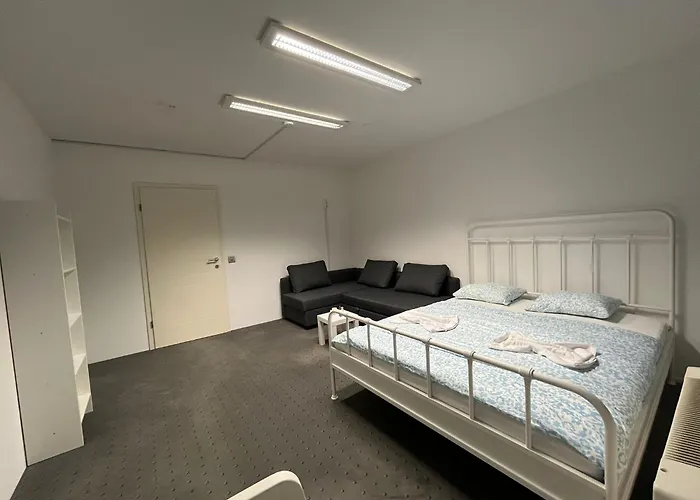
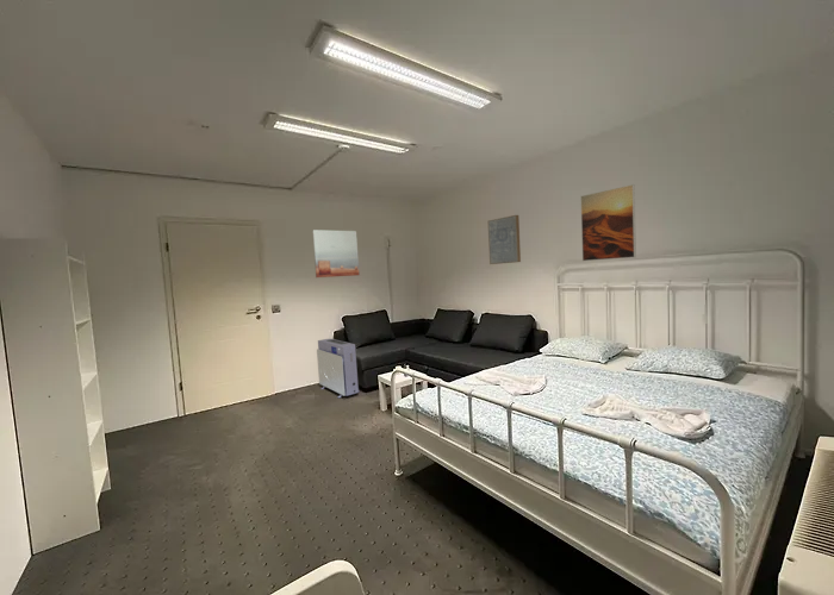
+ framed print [579,183,637,262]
+ air purifier [316,338,360,399]
+ wall art [487,214,522,265]
+ wall art [311,228,361,278]
